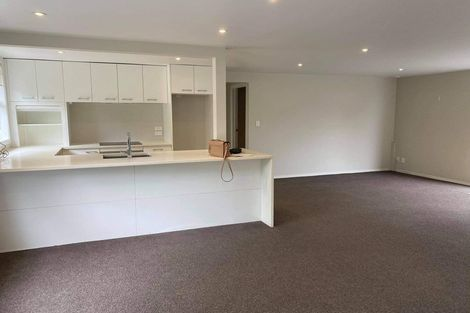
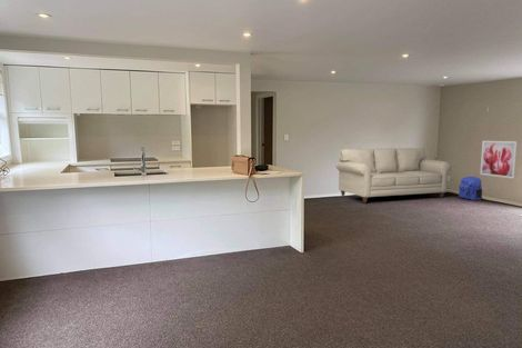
+ sofa [334,147,452,203]
+ wall art [479,140,519,179]
+ backpack [458,176,483,201]
